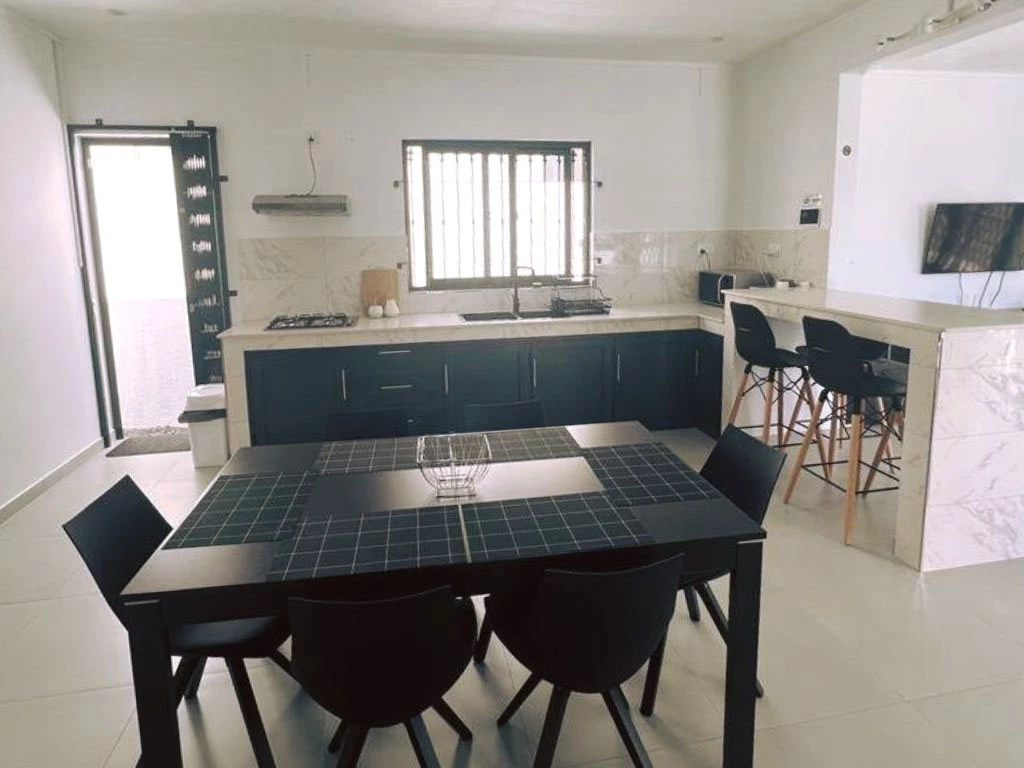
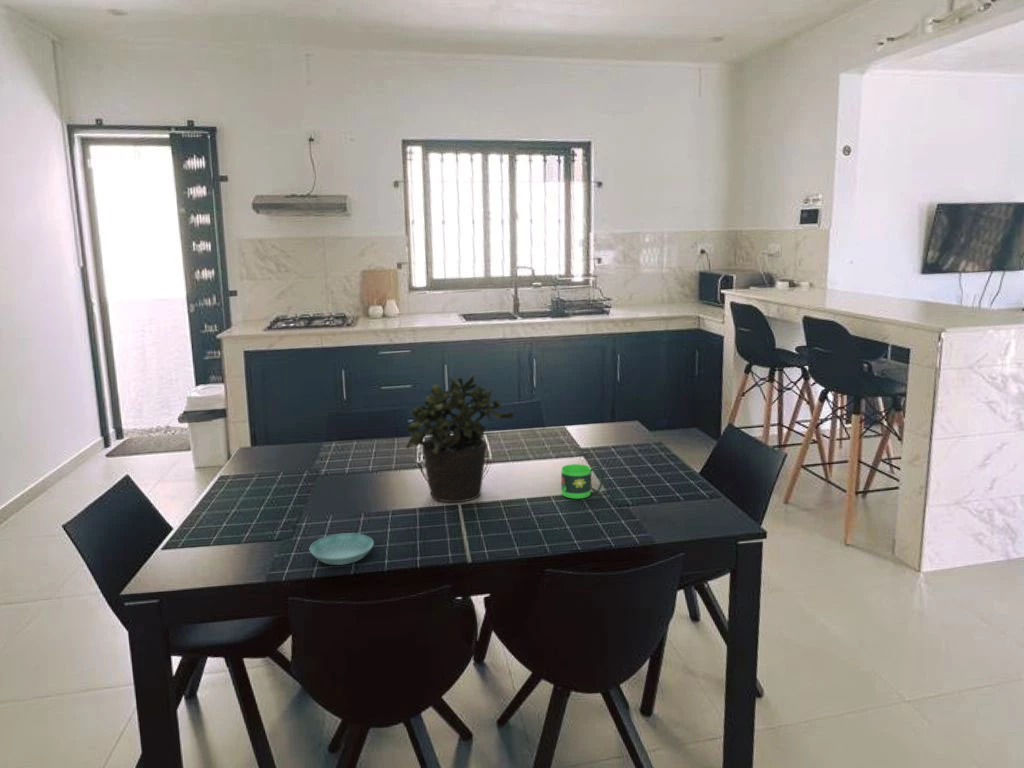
+ potted plant [404,373,515,503]
+ saucer [309,532,375,566]
+ mug [560,463,605,500]
